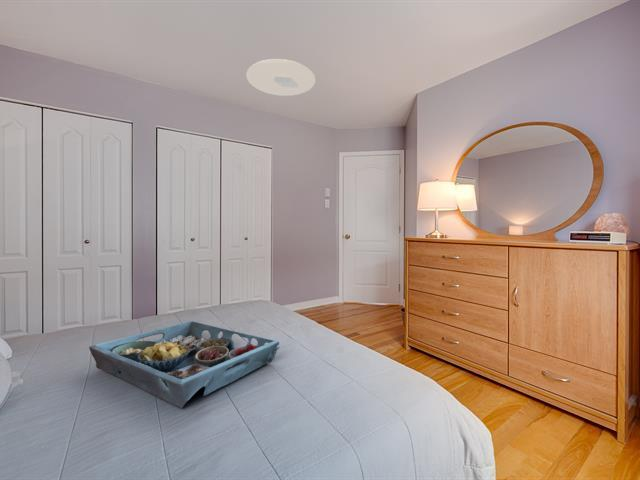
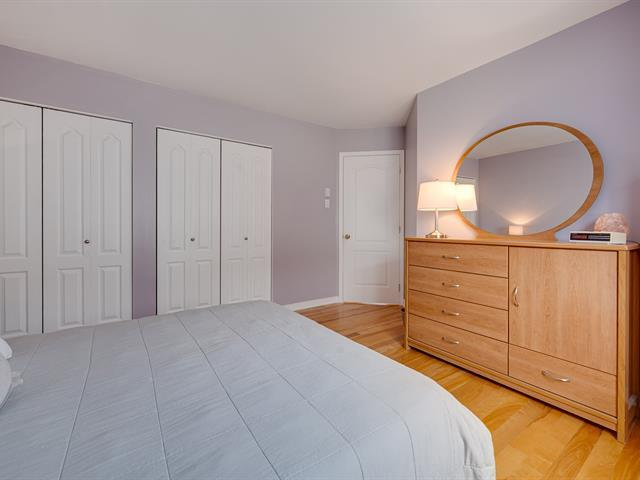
- serving tray [88,320,281,409]
- ceiling light [246,58,316,97]
